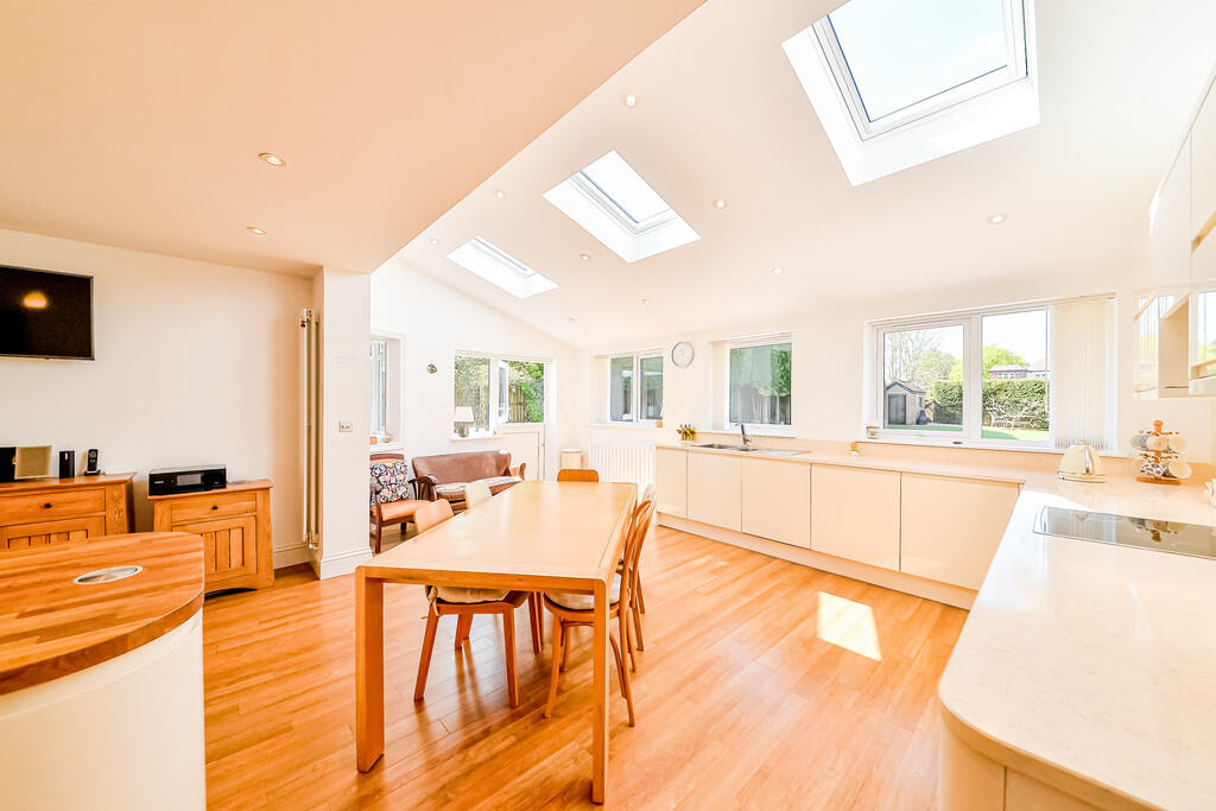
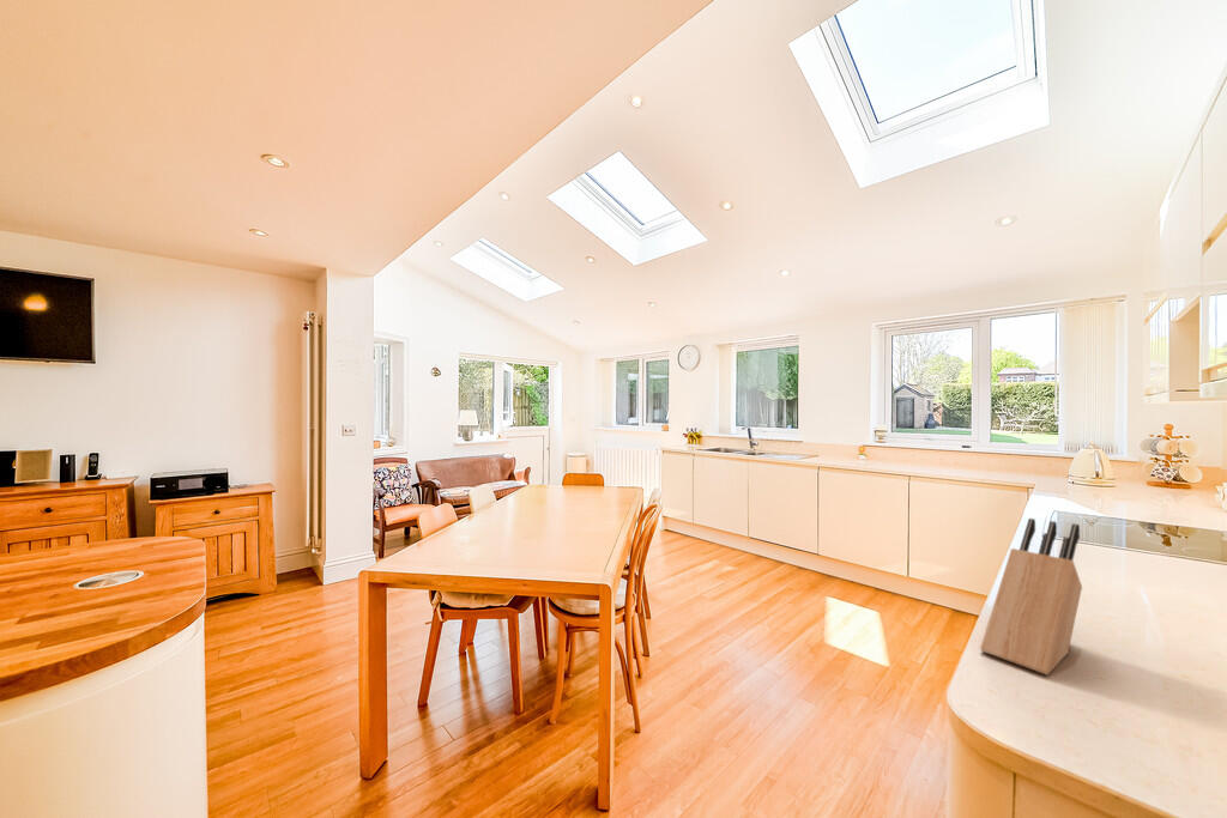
+ knife block [979,517,1083,677]
